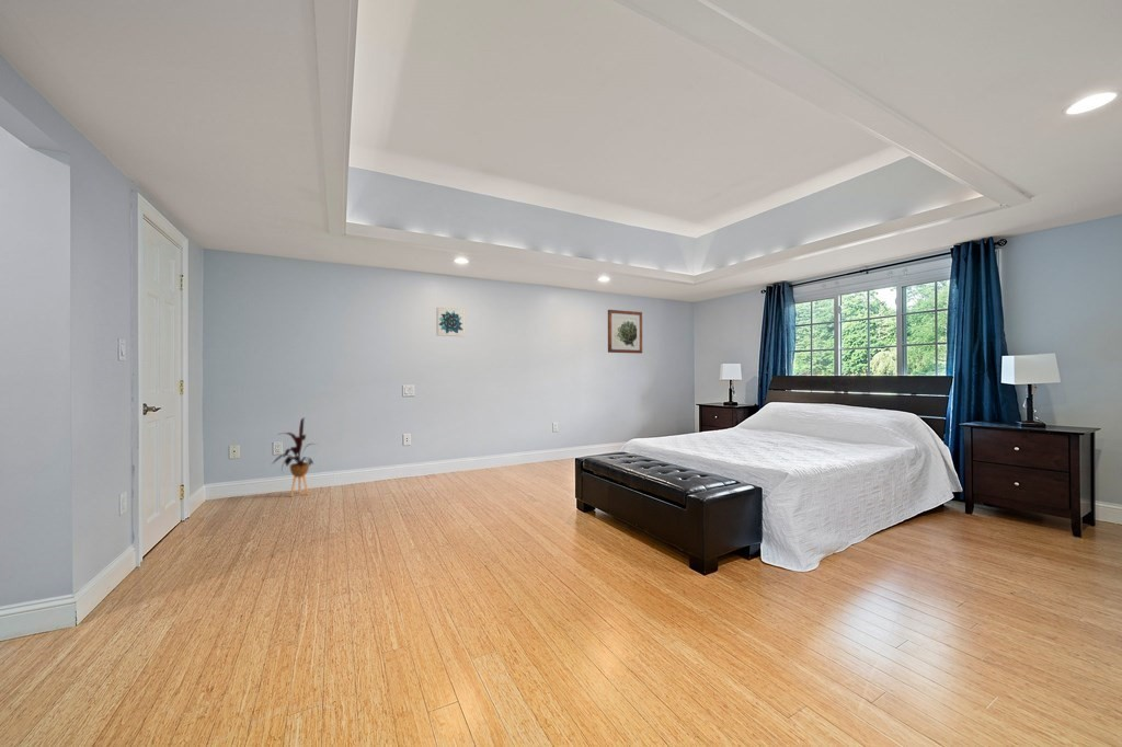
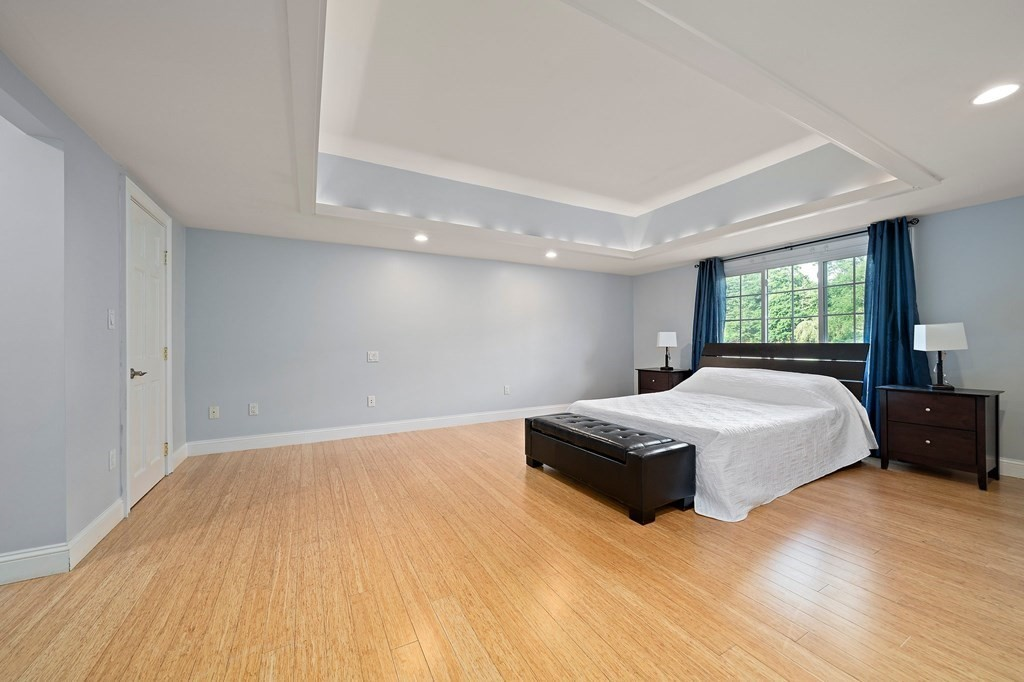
- wall art [607,309,643,355]
- house plant [271,416,318,497]
- wall art [436,307,466,337]
